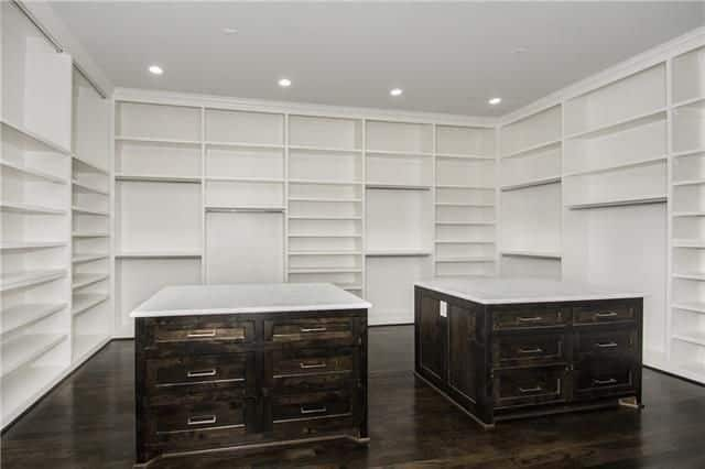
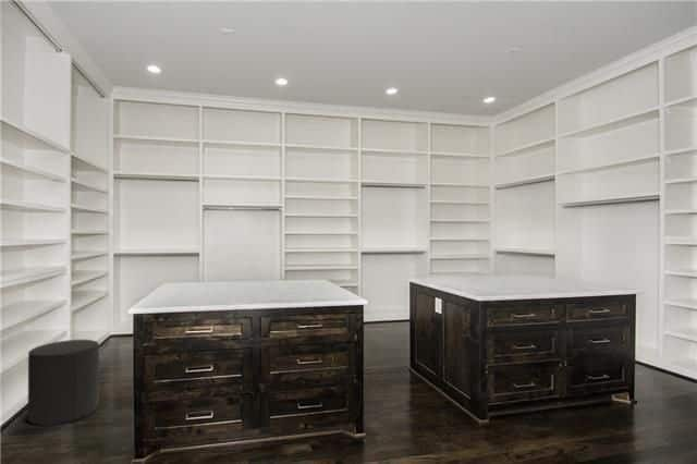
+ stool [27,339,100,427]
